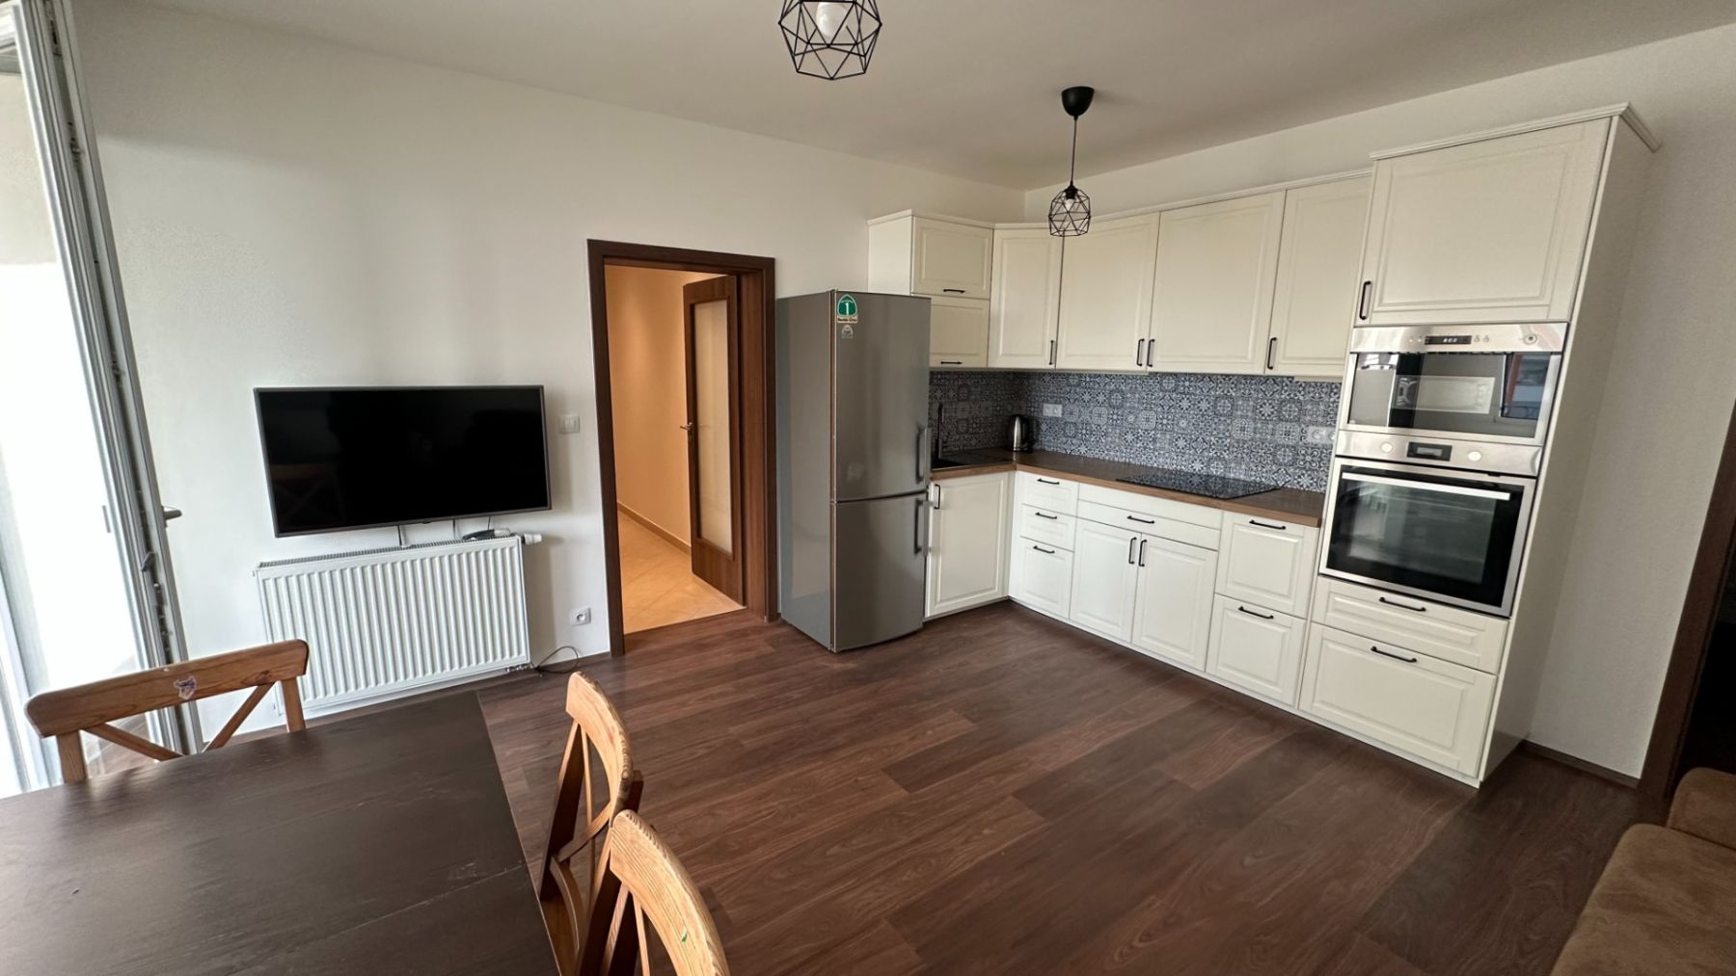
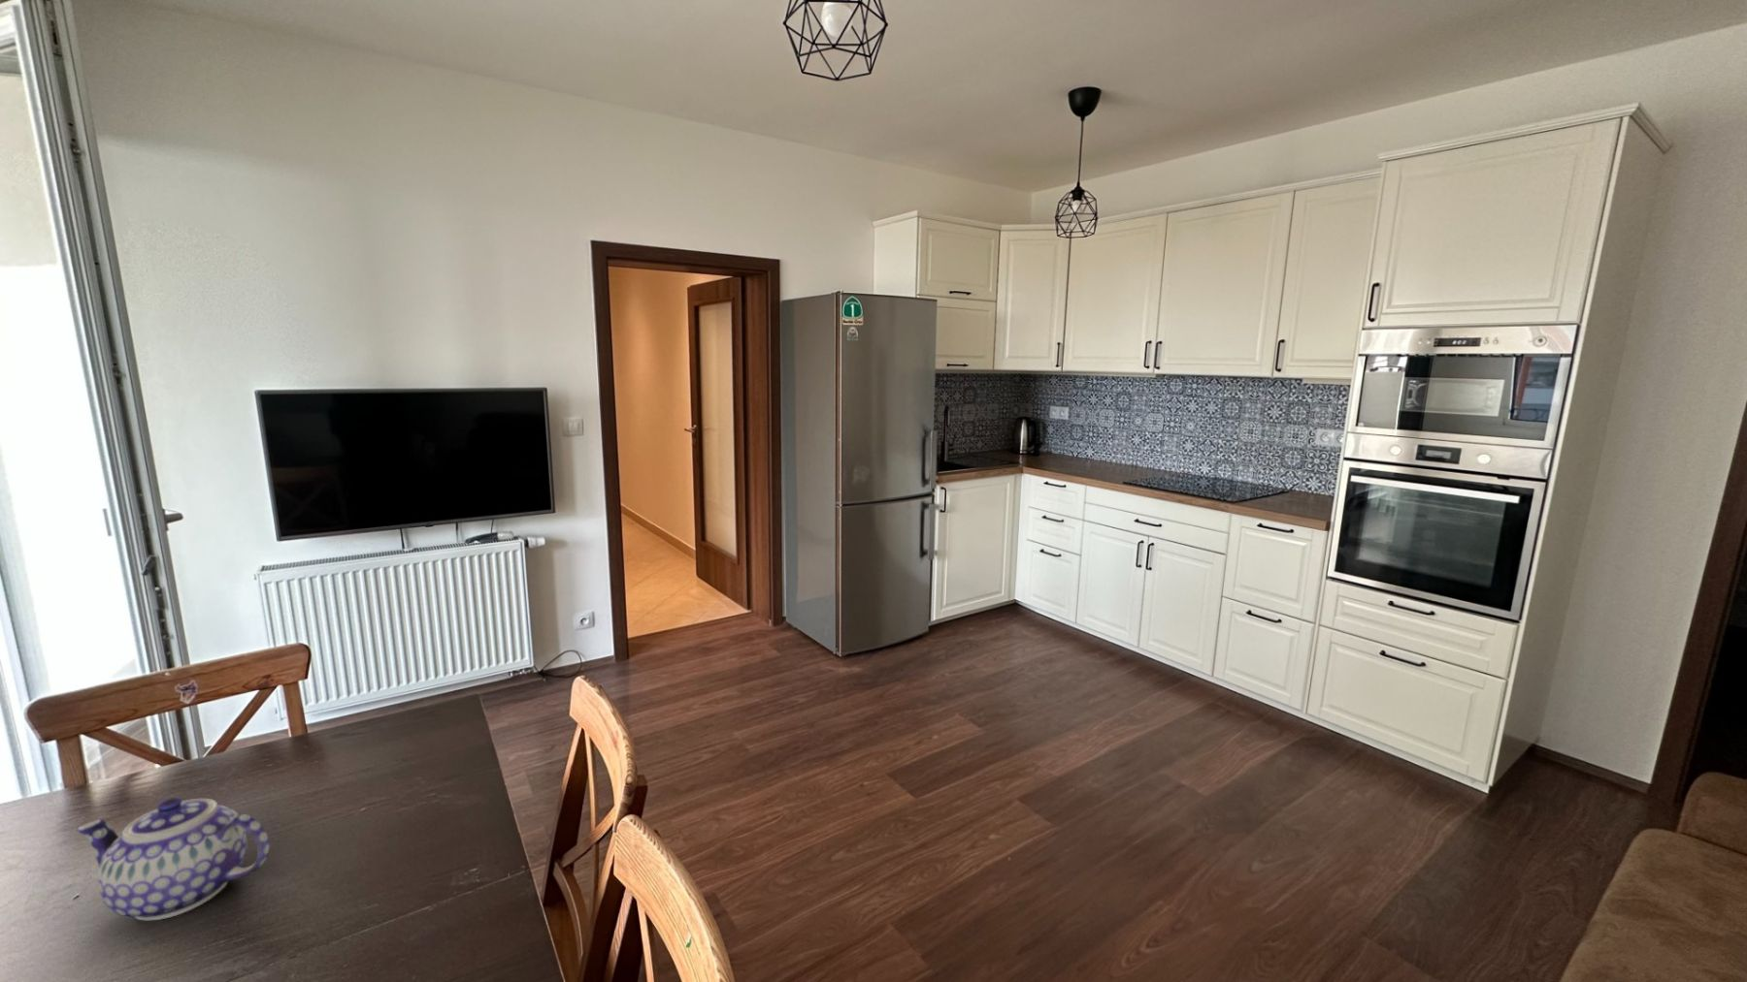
+ teapot [76,796,271,922]
